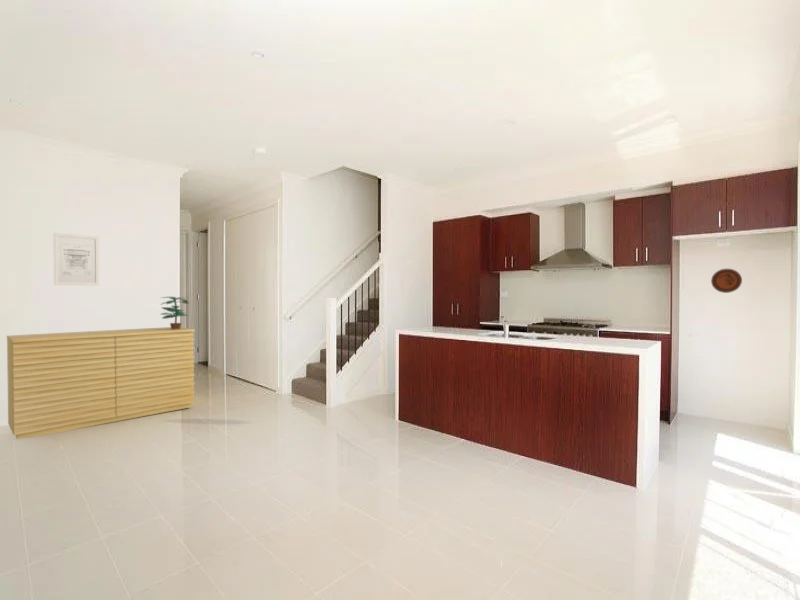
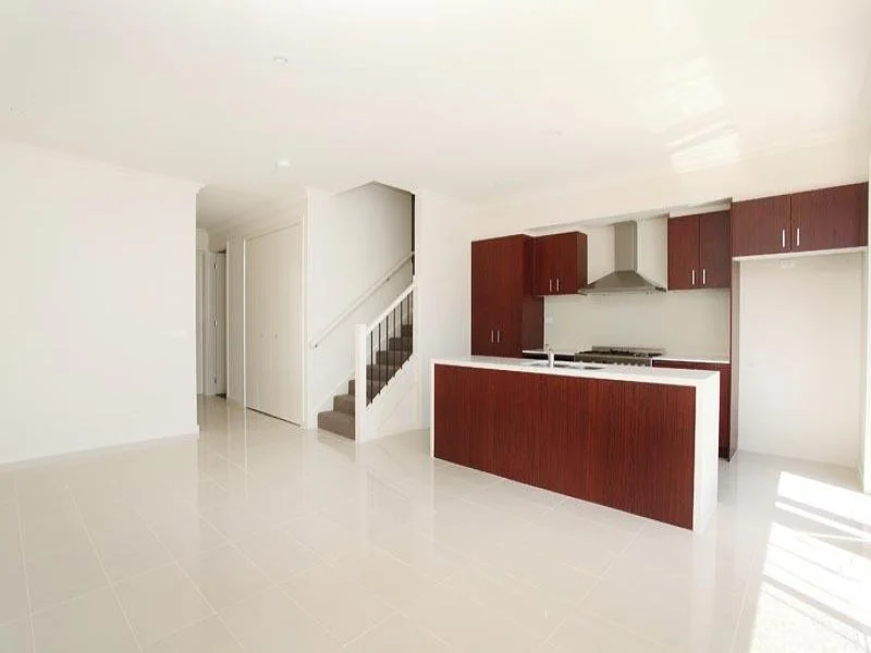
- potted plant [159,296,190,329]
- decorative plate [710,268,743,294]
- wall art [53,232,100,287]
- sideboard [6,326,196,441]
